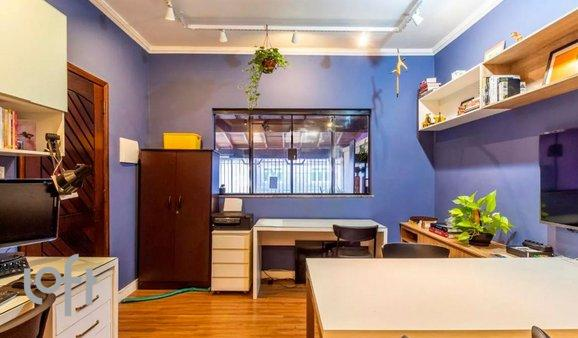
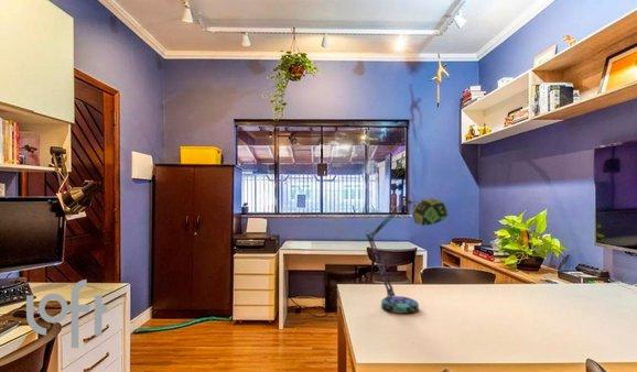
+ desk lamp [364,190,450,315]
